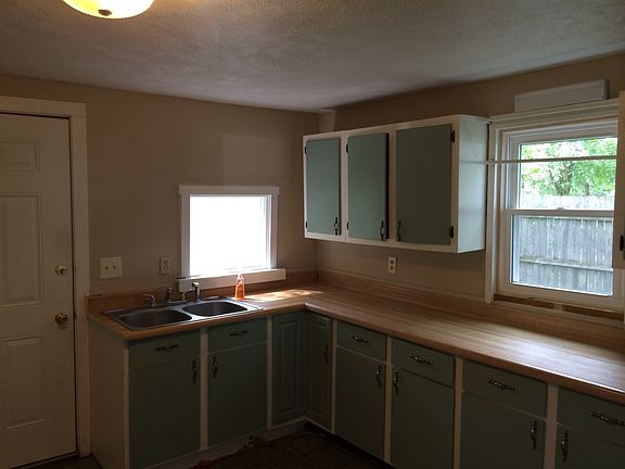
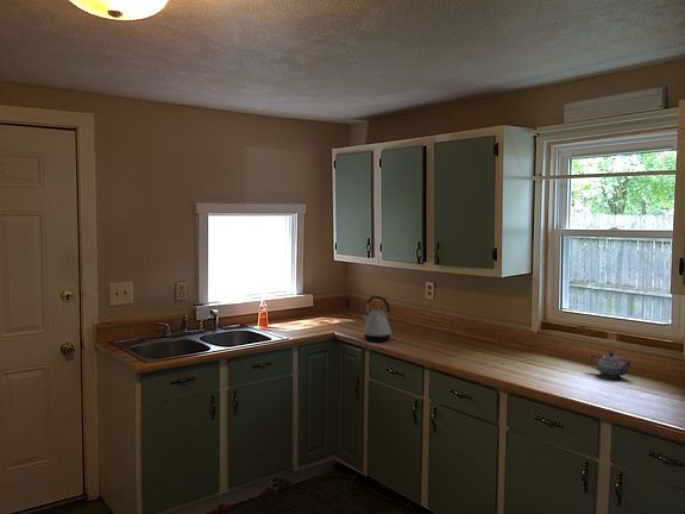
+ teapot [589,351,633,380]
+ kettle [362,295,392,343]
